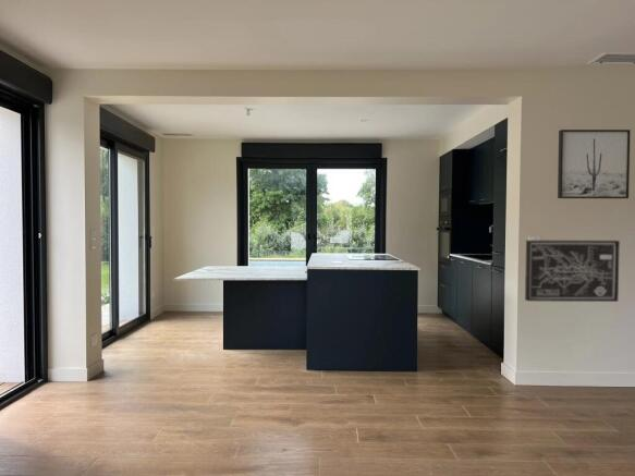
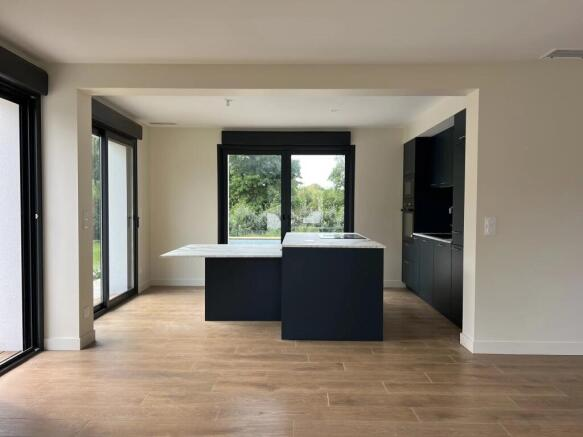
- wall art [524,240,621,303]
- wall art [557,129,632,199]
